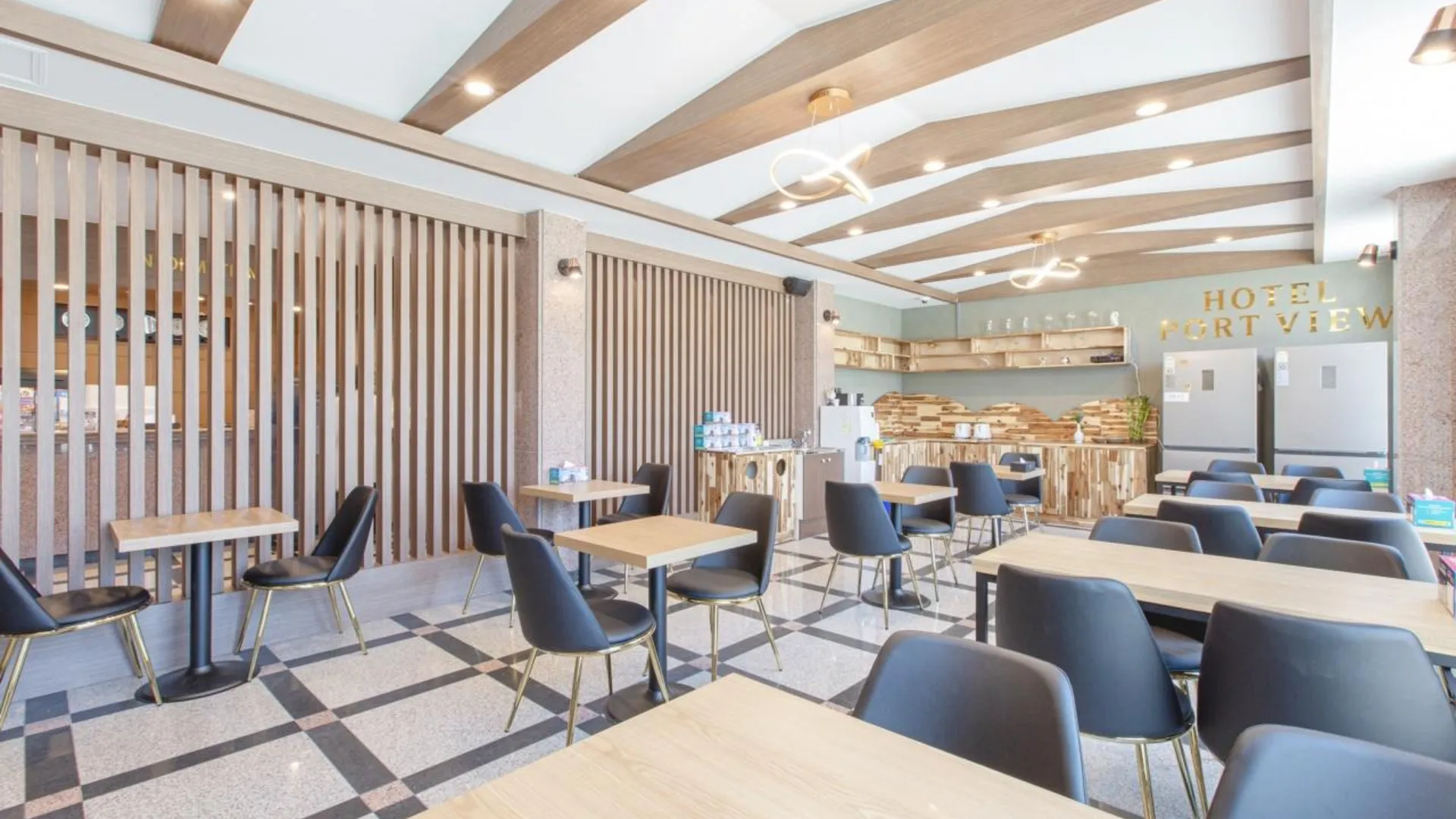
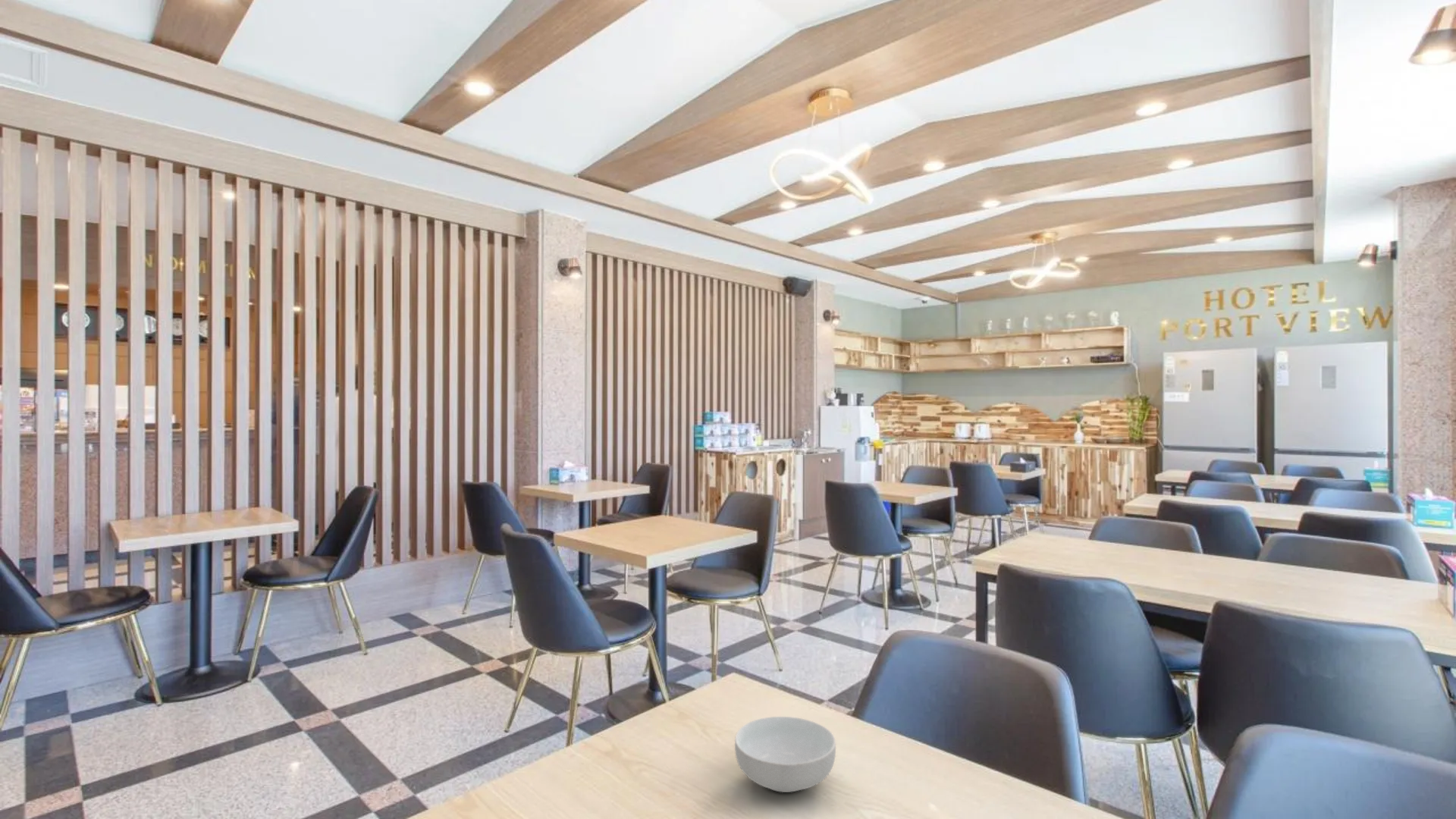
+ cereal bowl [734,716,836,793]
